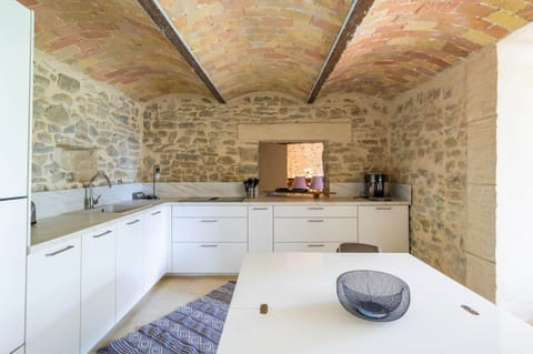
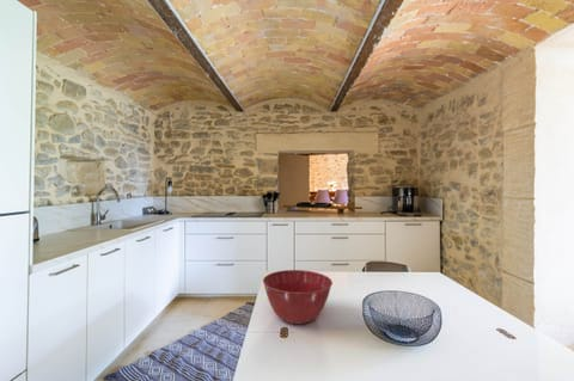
+ mixing bowl [262,269,334,325]
